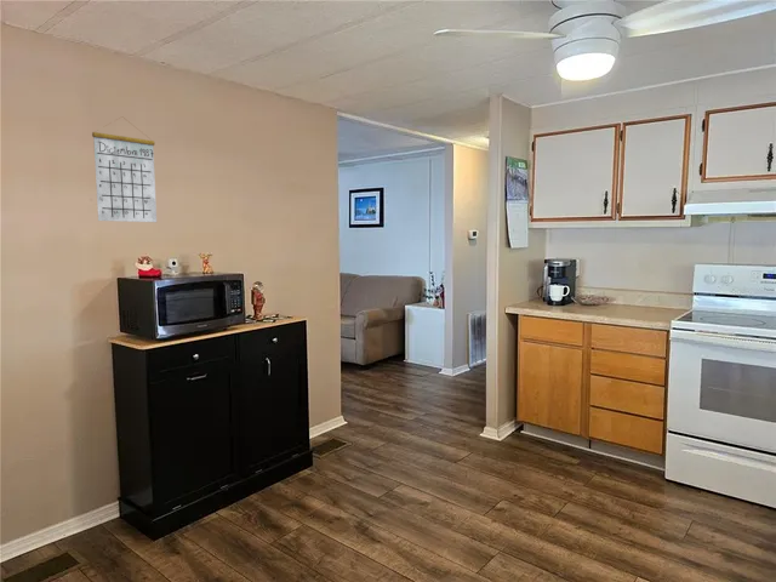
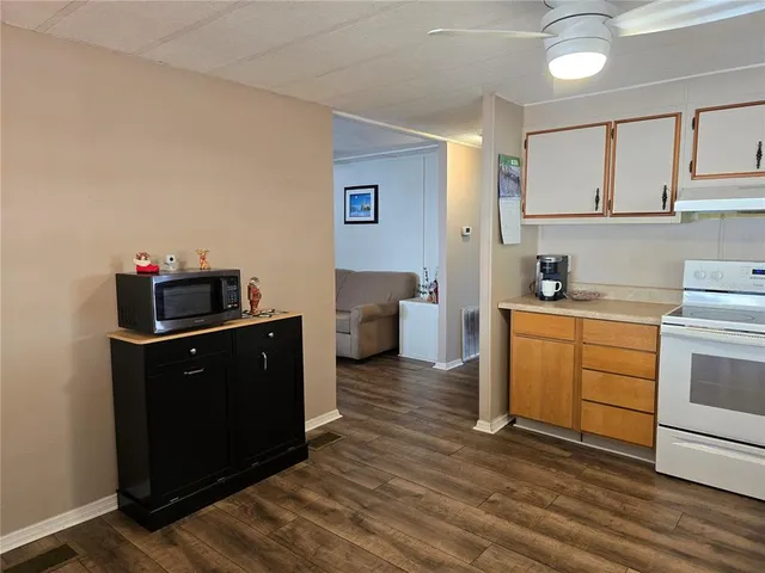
- calendar [91,116,158,223]
